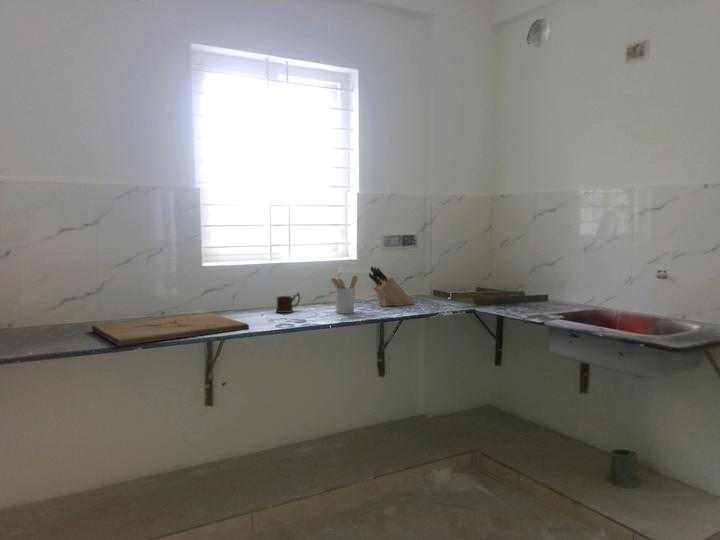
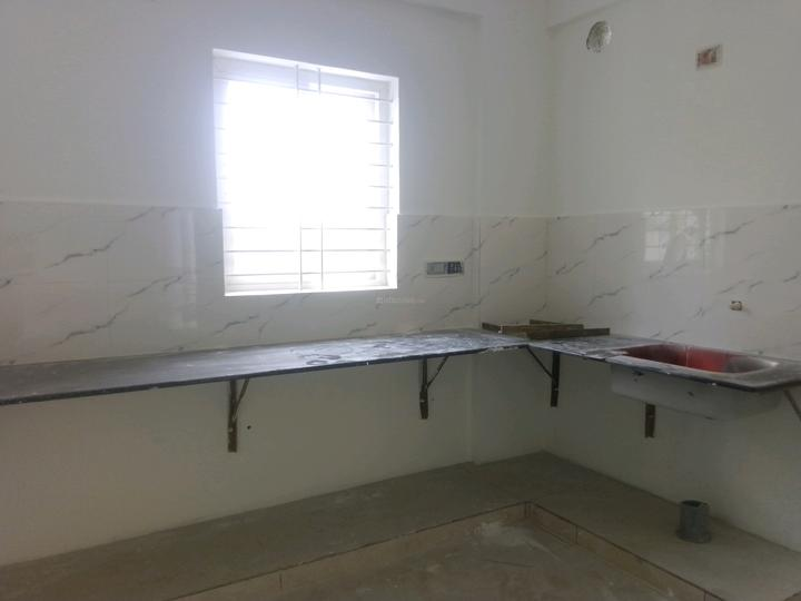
- utensil holder [330,274,359,315]
- knife block [368,265,415,307]
- mug [275,291,301,314]
- cutting board [91,312,250,347]
